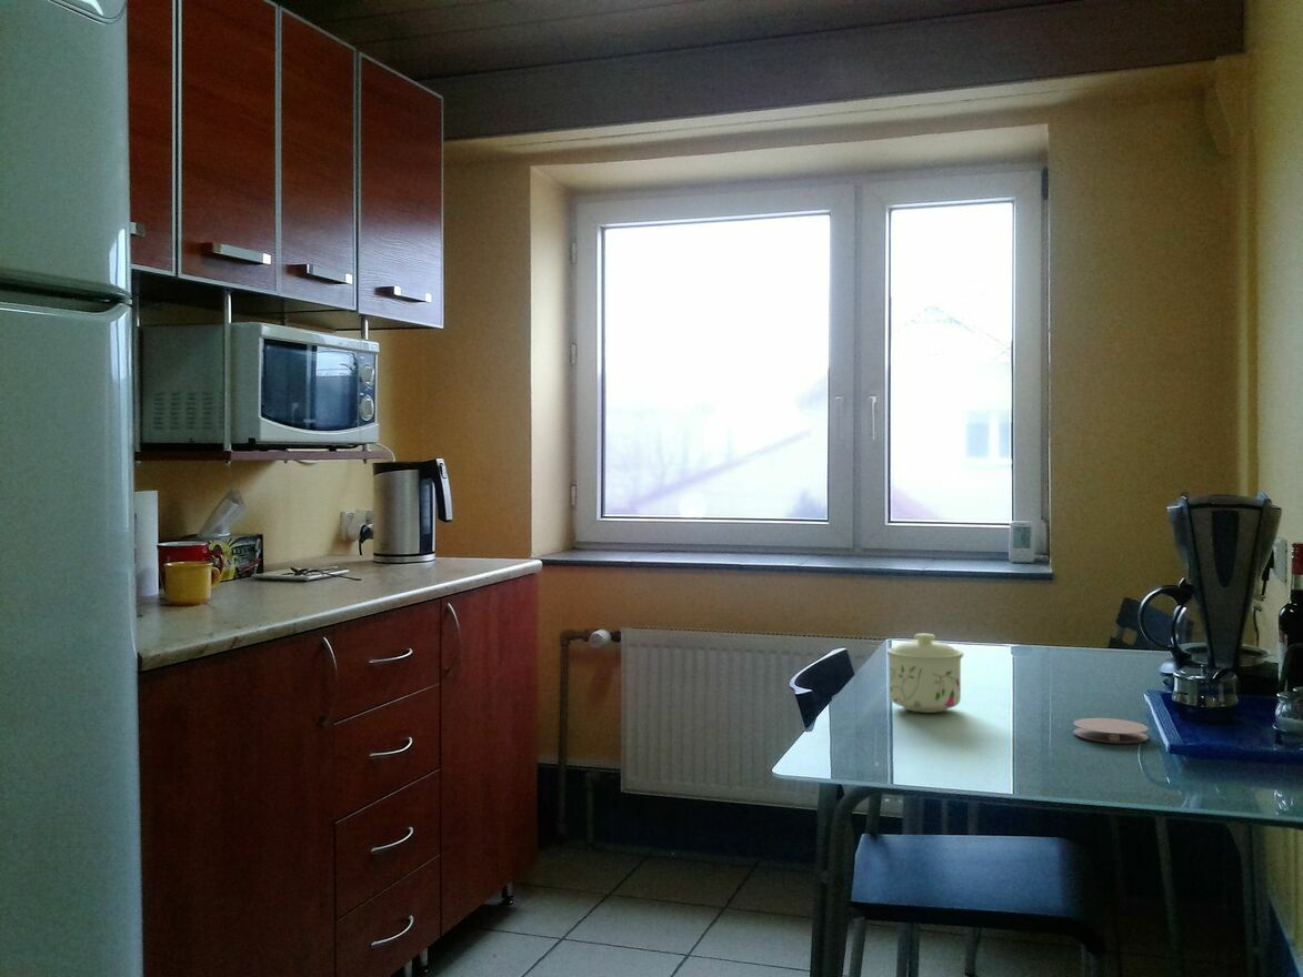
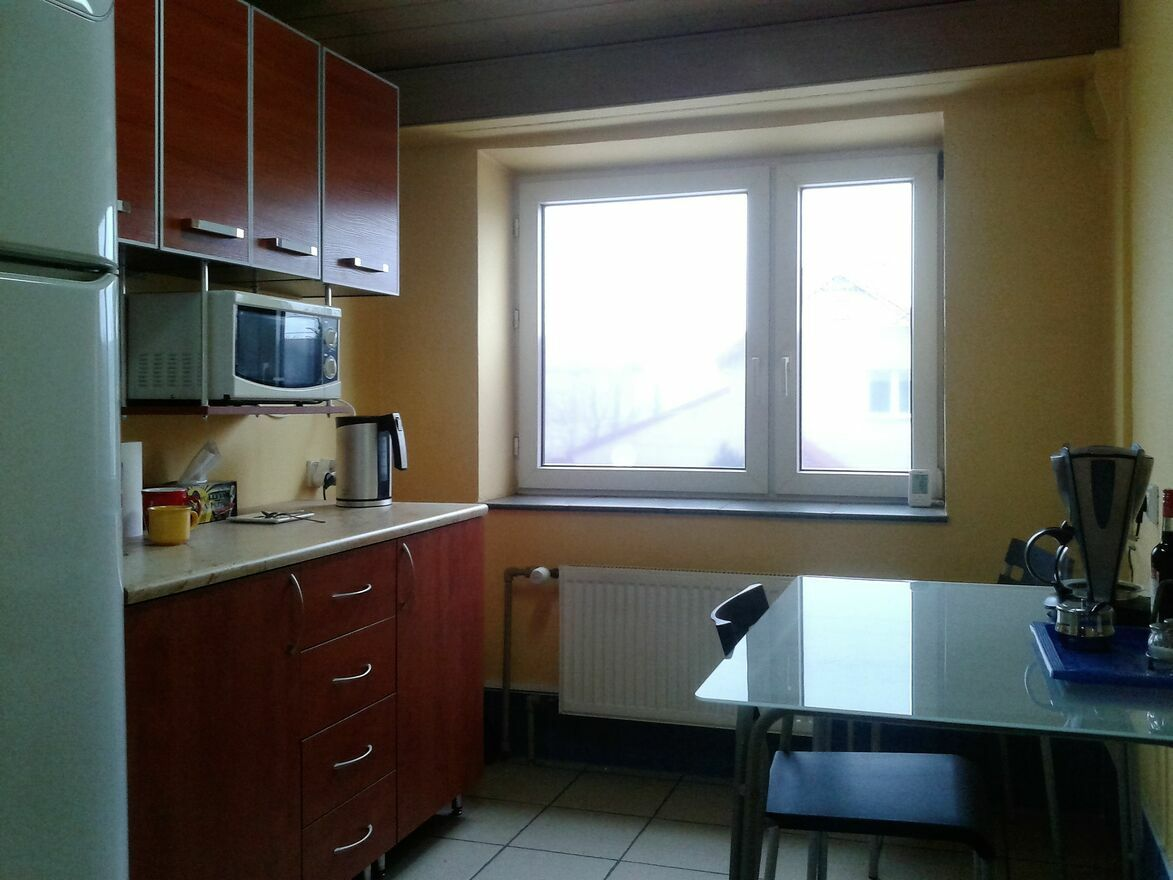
- sugar bowl [885,632,964,714]
- coaster [1072,717,1150,744]
